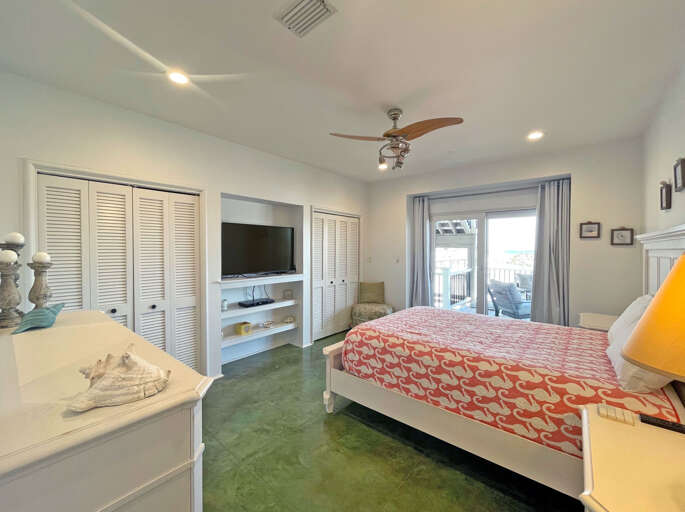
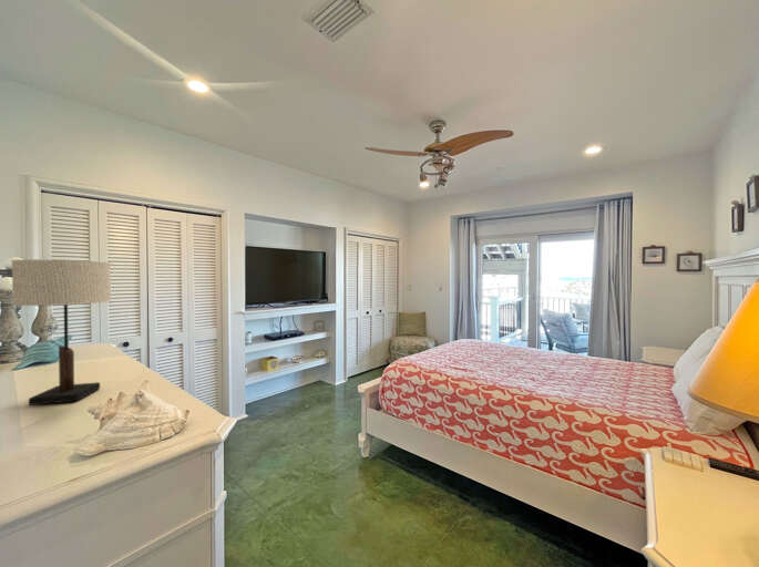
+ table lamp [10,258,113,406]
